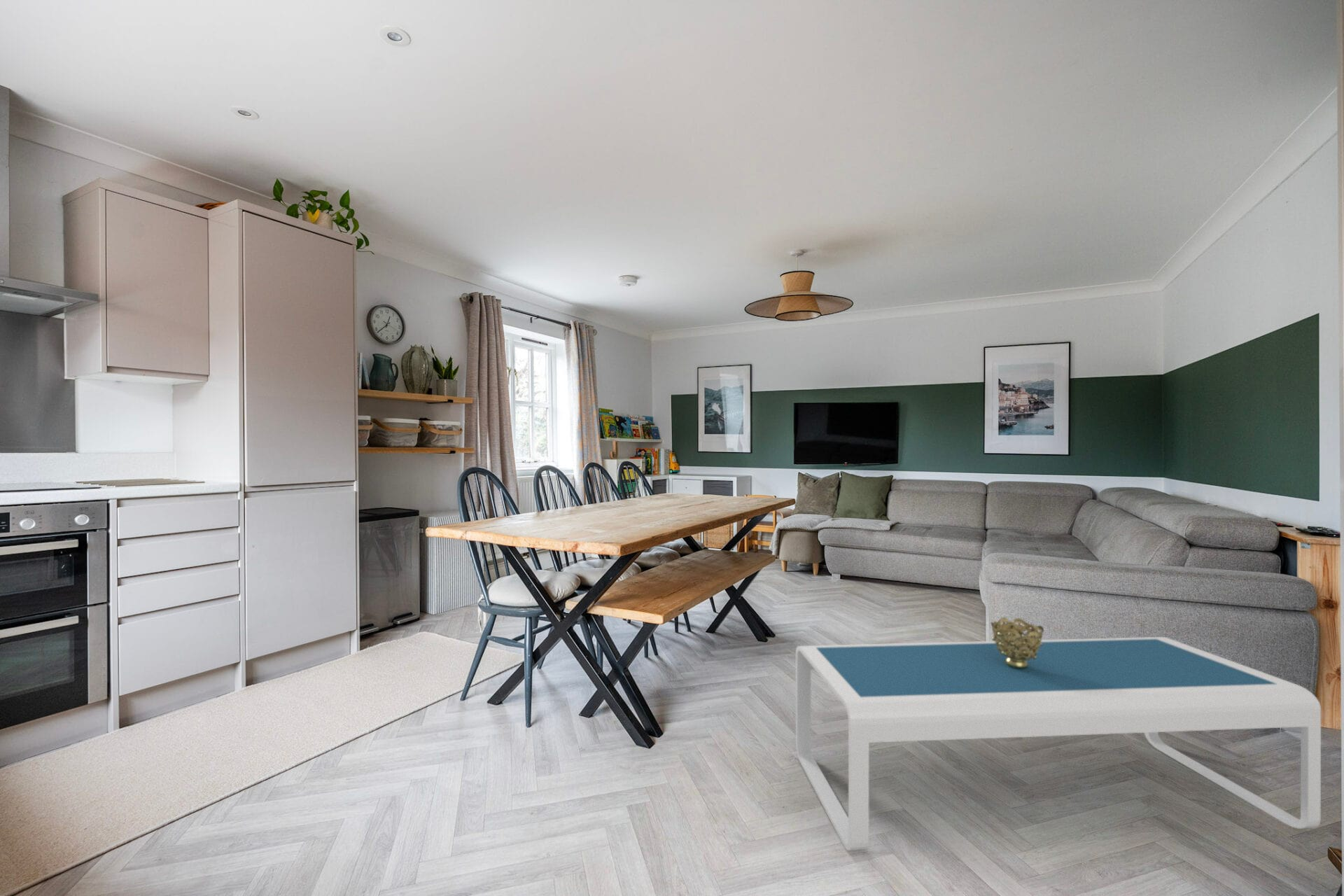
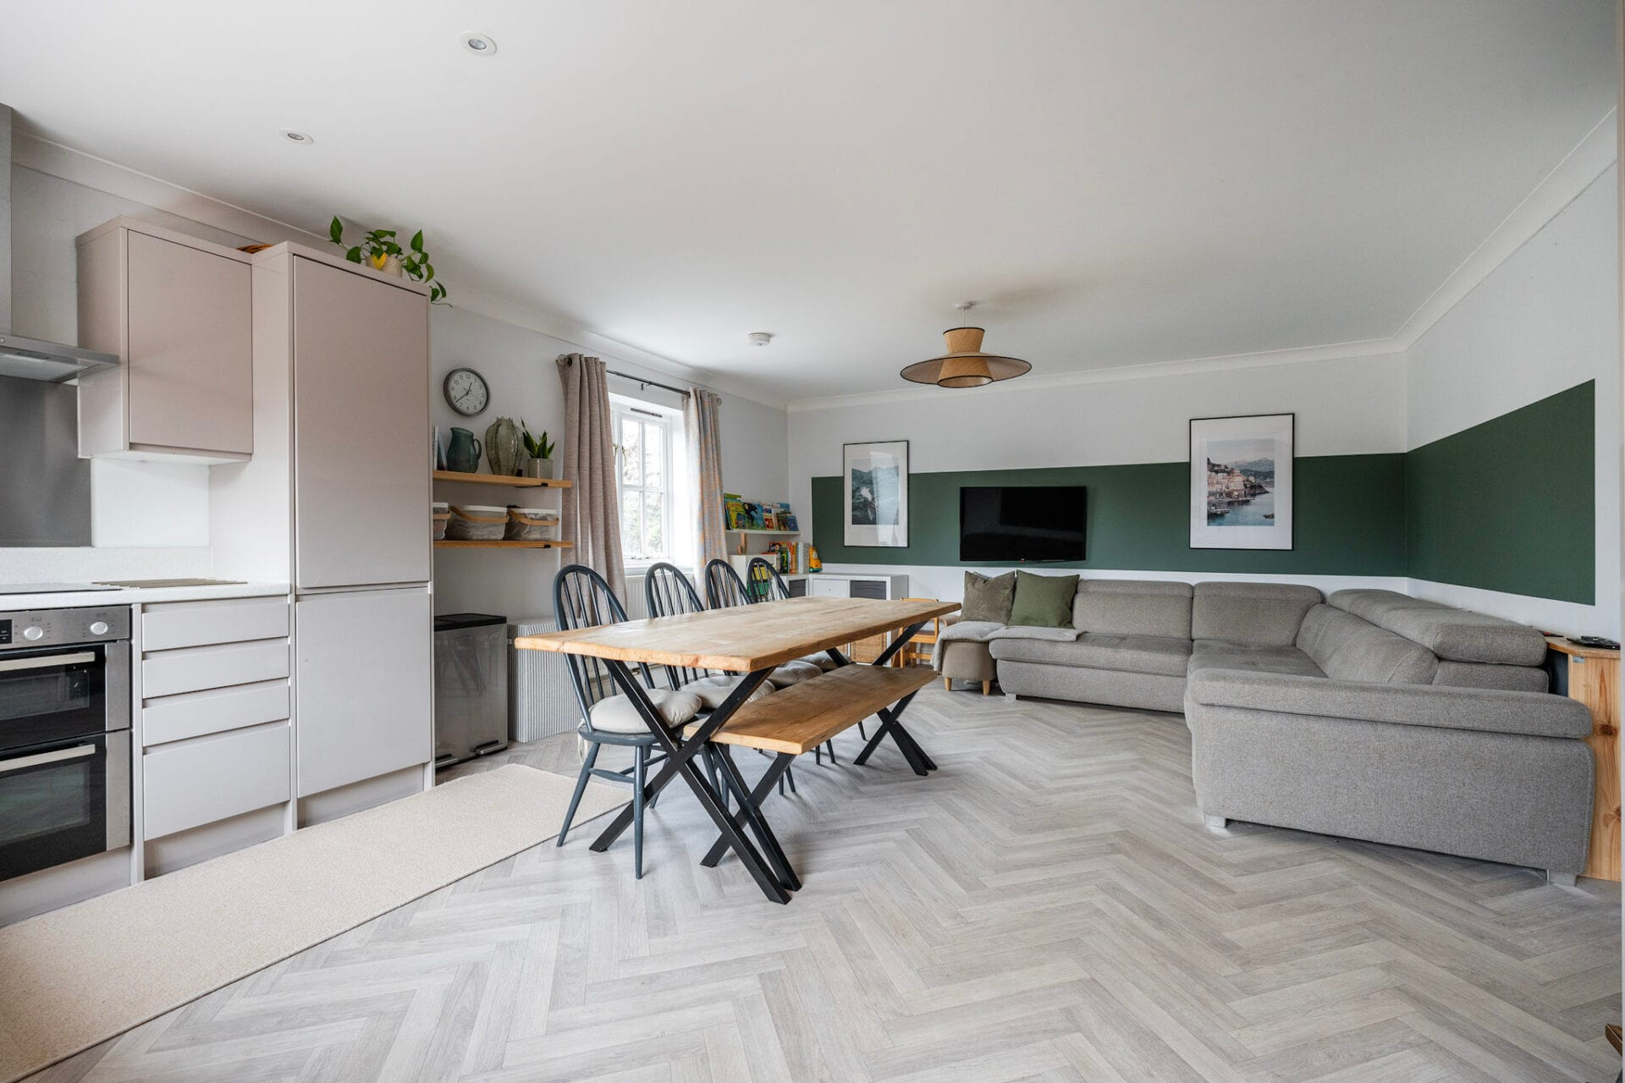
- decorative bowl [990,617,1044,669]
- coffee table [795,636,1322,851]
